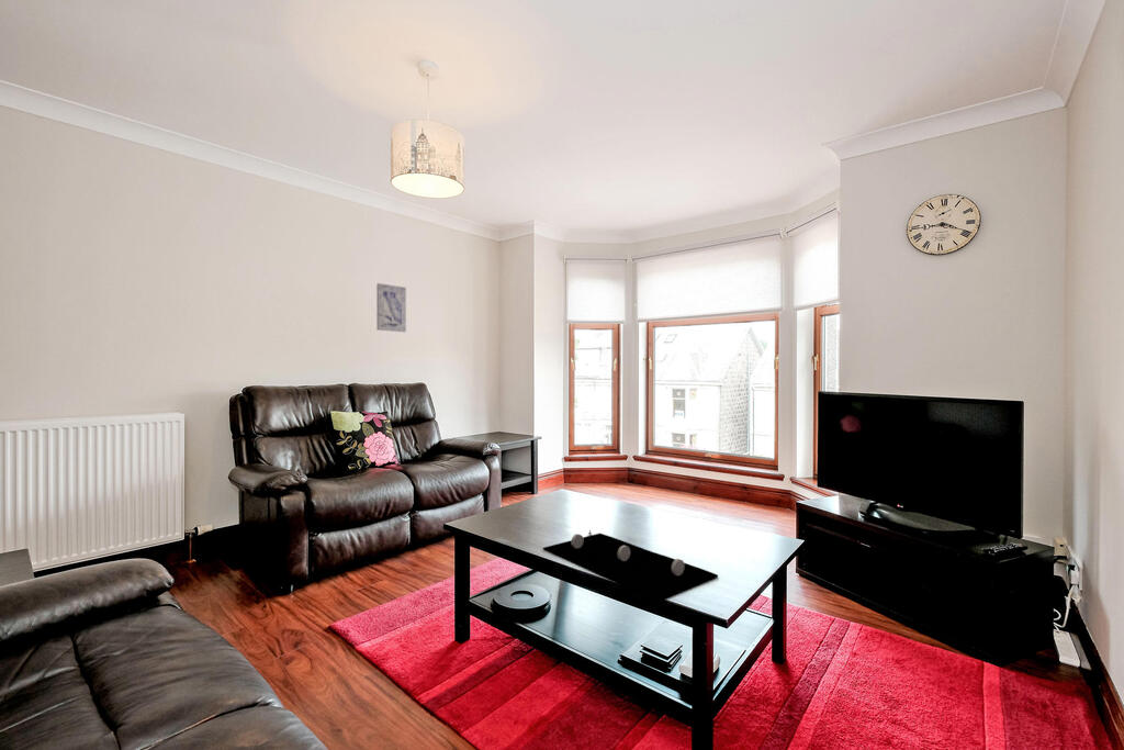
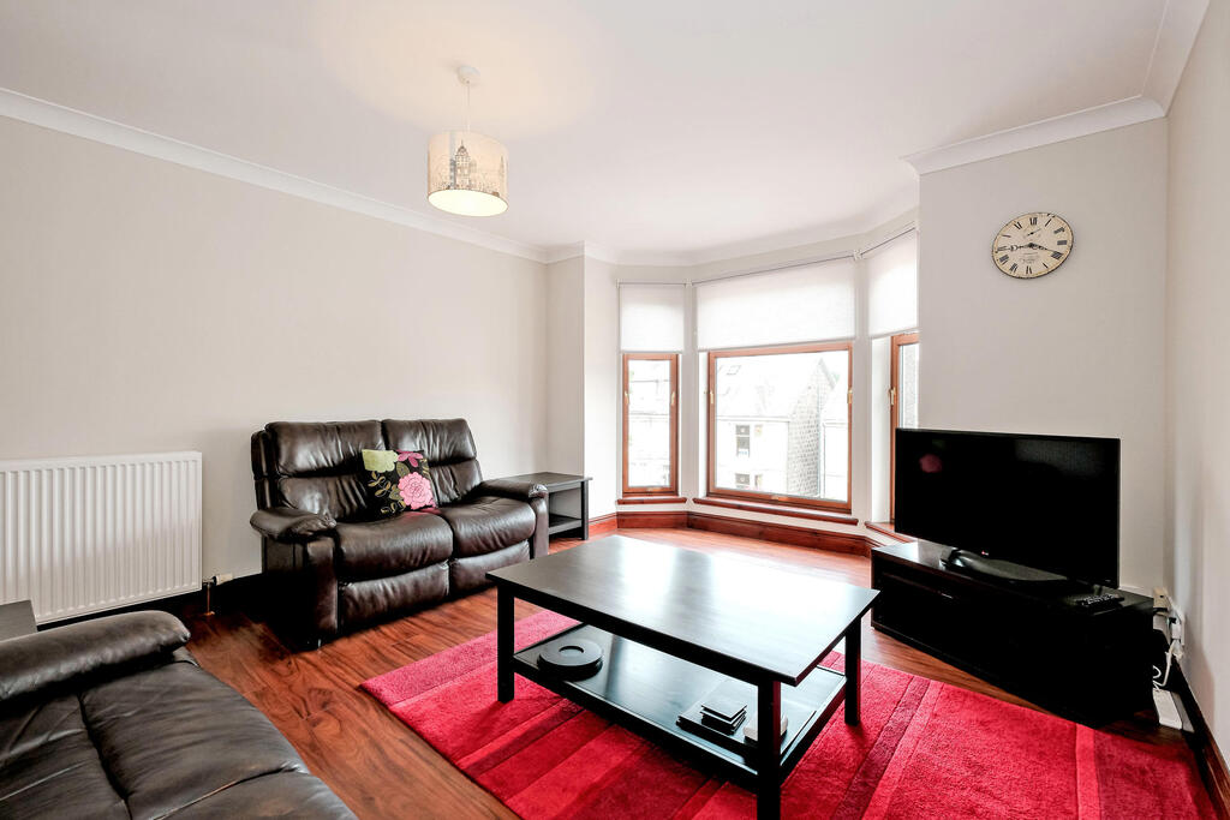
- wall art [375,282,407,333]
- decorative tray [542,529,719,603]
